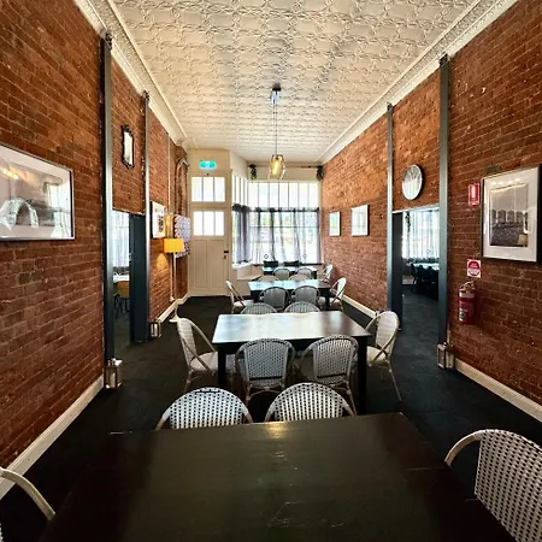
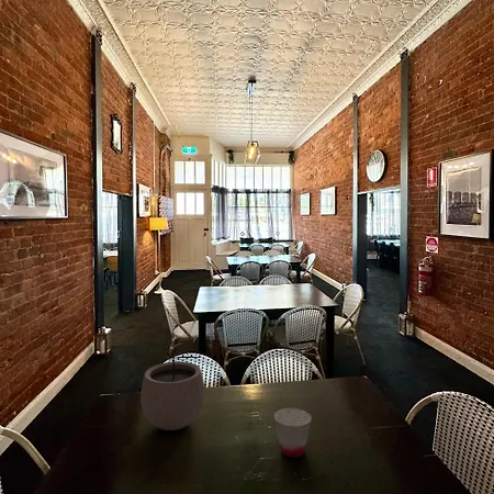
+ plant pot [139,347,206,431]
+ cup [273,406,313,459]
